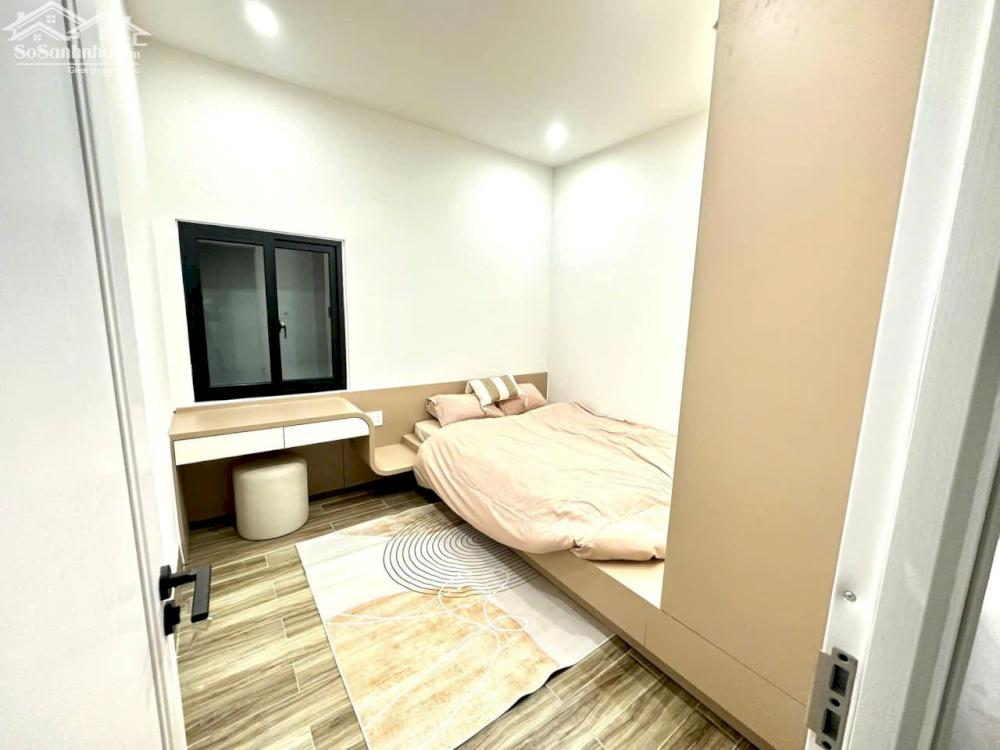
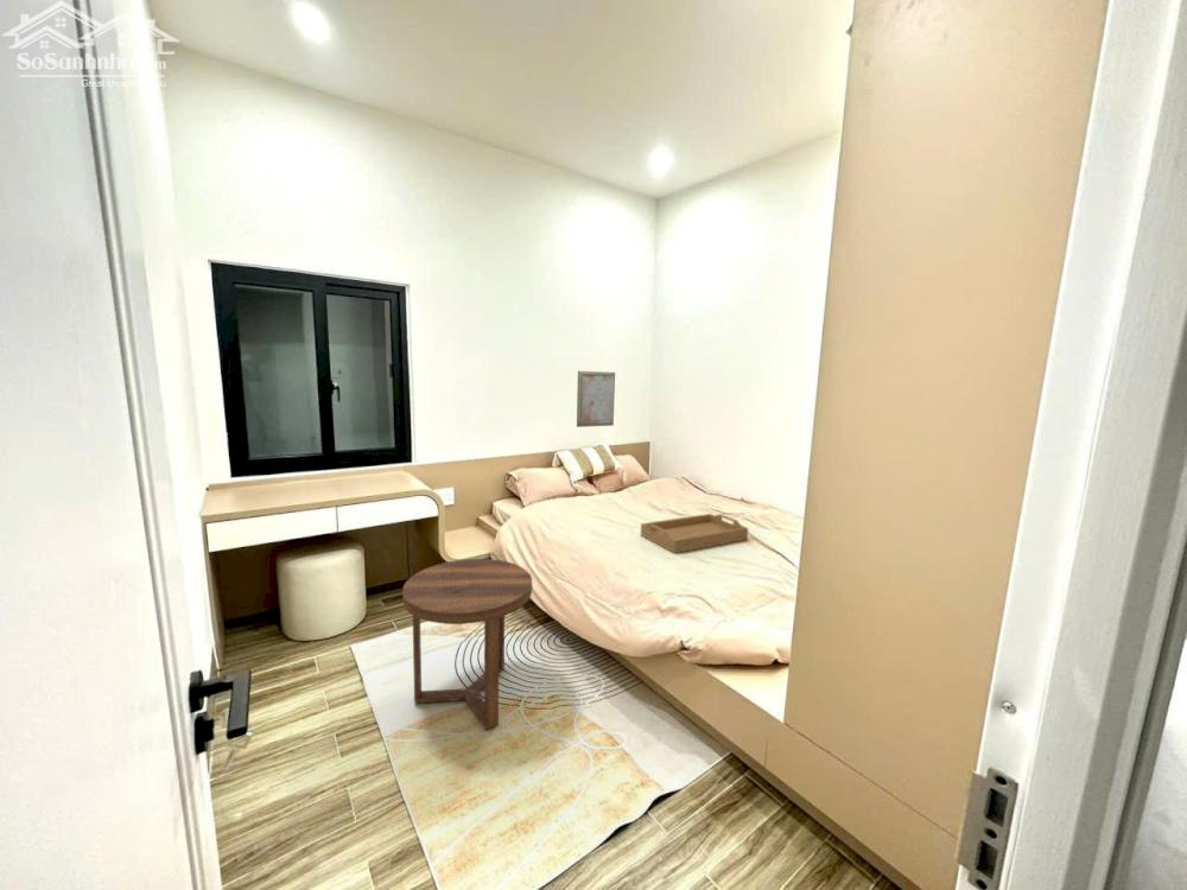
+ serving tray [640,513,749,554]
+ wall art [576,370,616,428]
+ side table [401,558,533,731]
